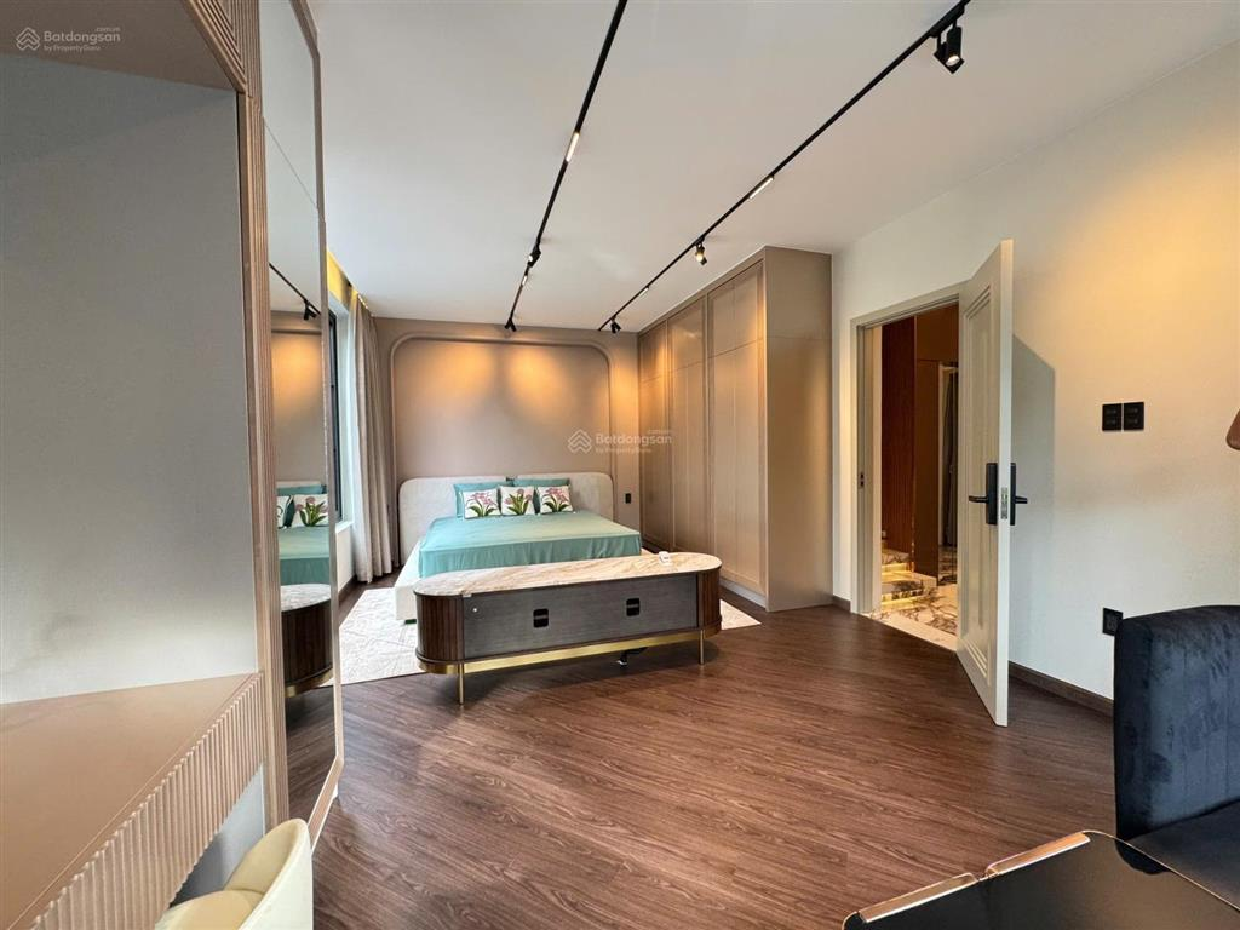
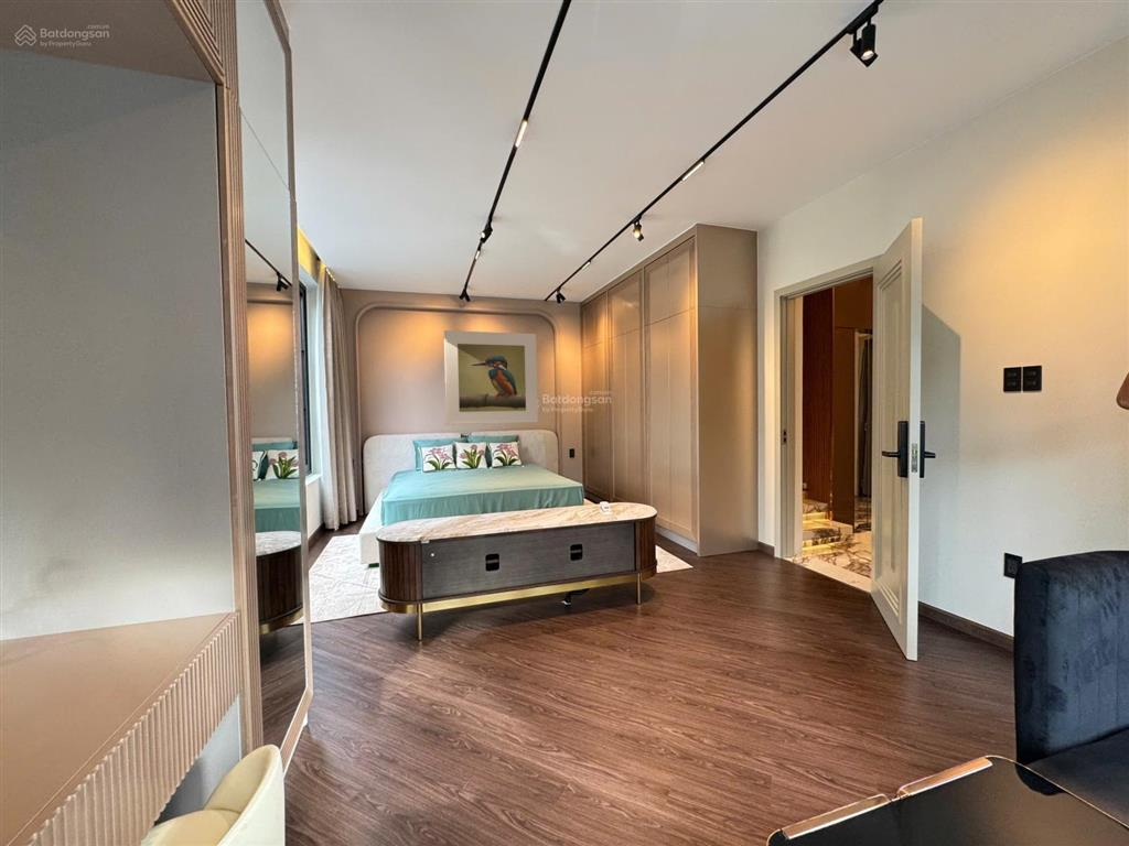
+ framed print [443,329,539,426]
